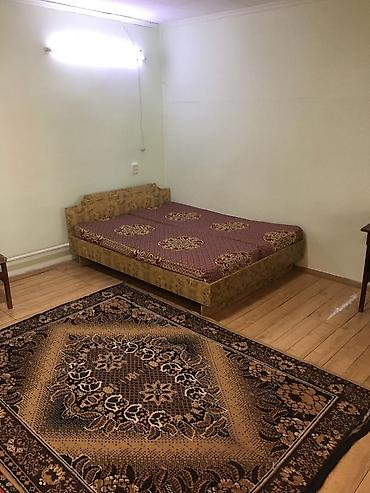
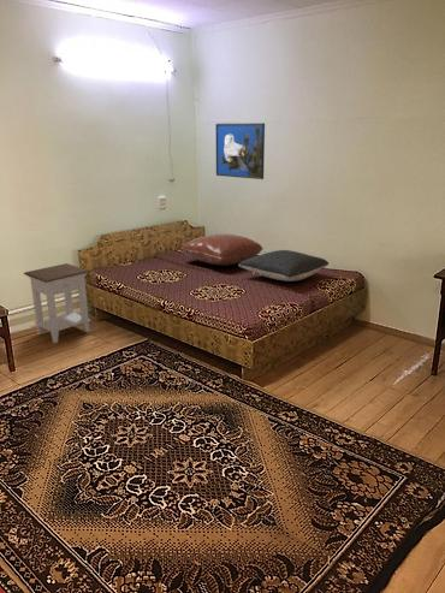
+ nightstand [23,262,91,344]
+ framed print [214,121,266,180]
+ pillow [180,233,265,267]
+ pillow [237,249,330,283]
